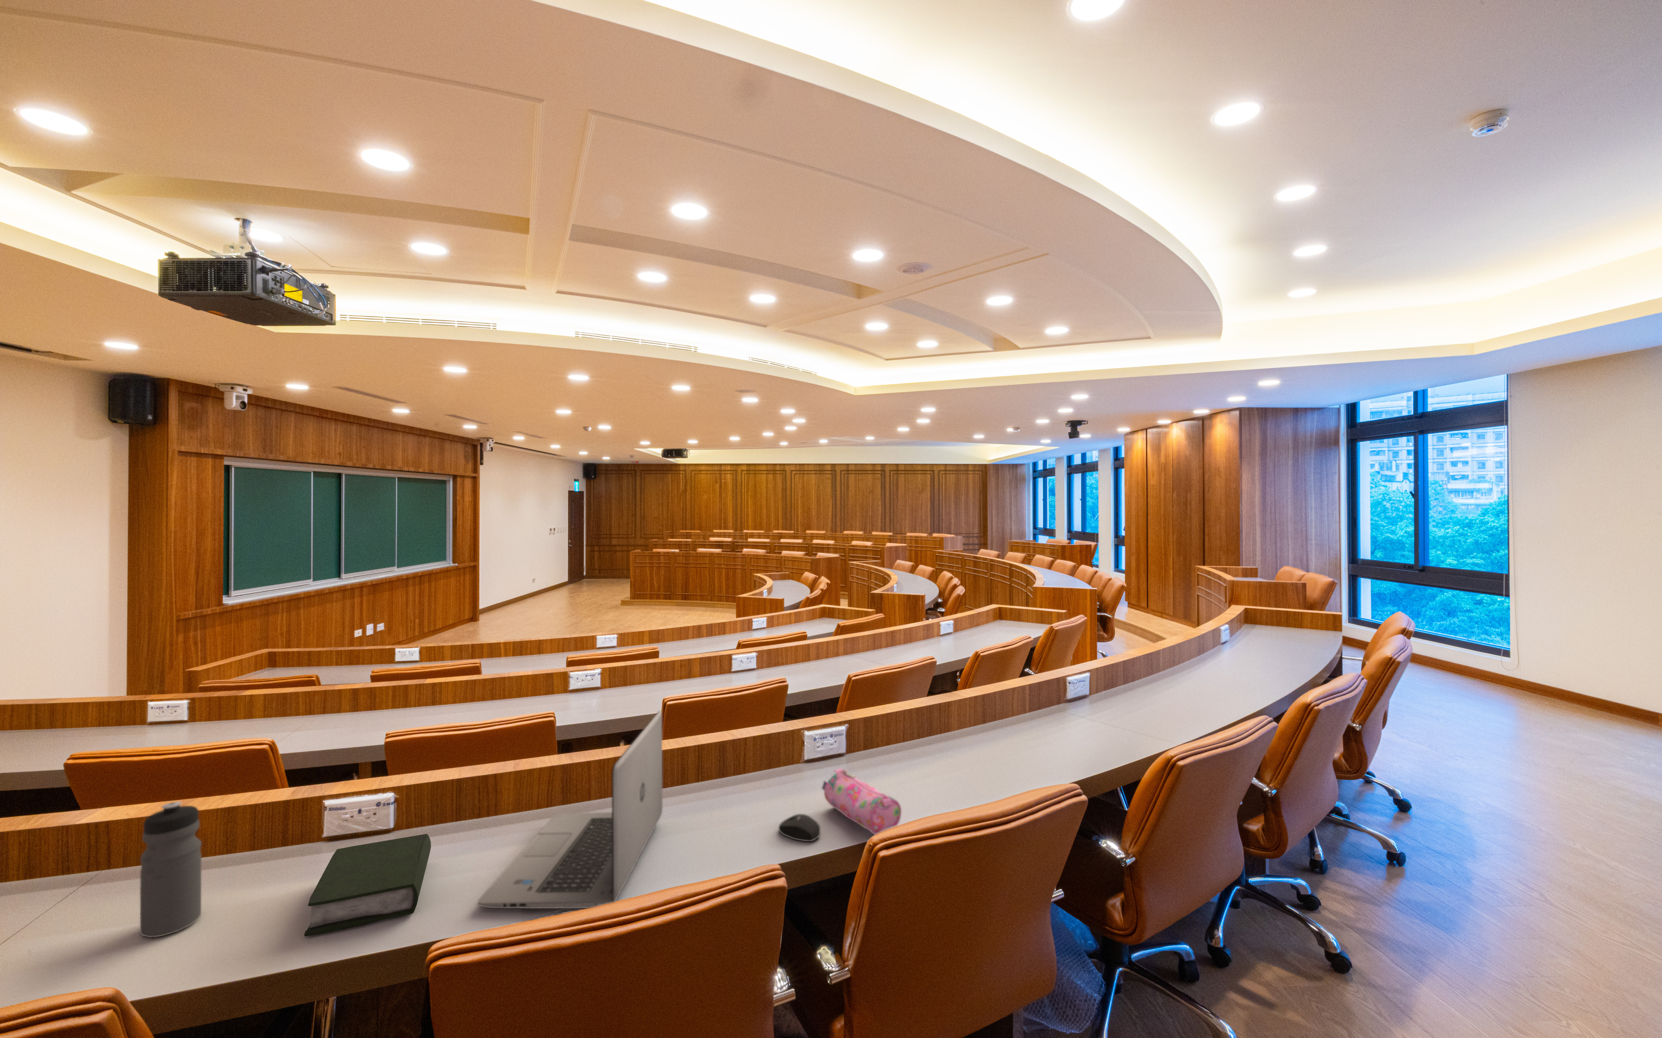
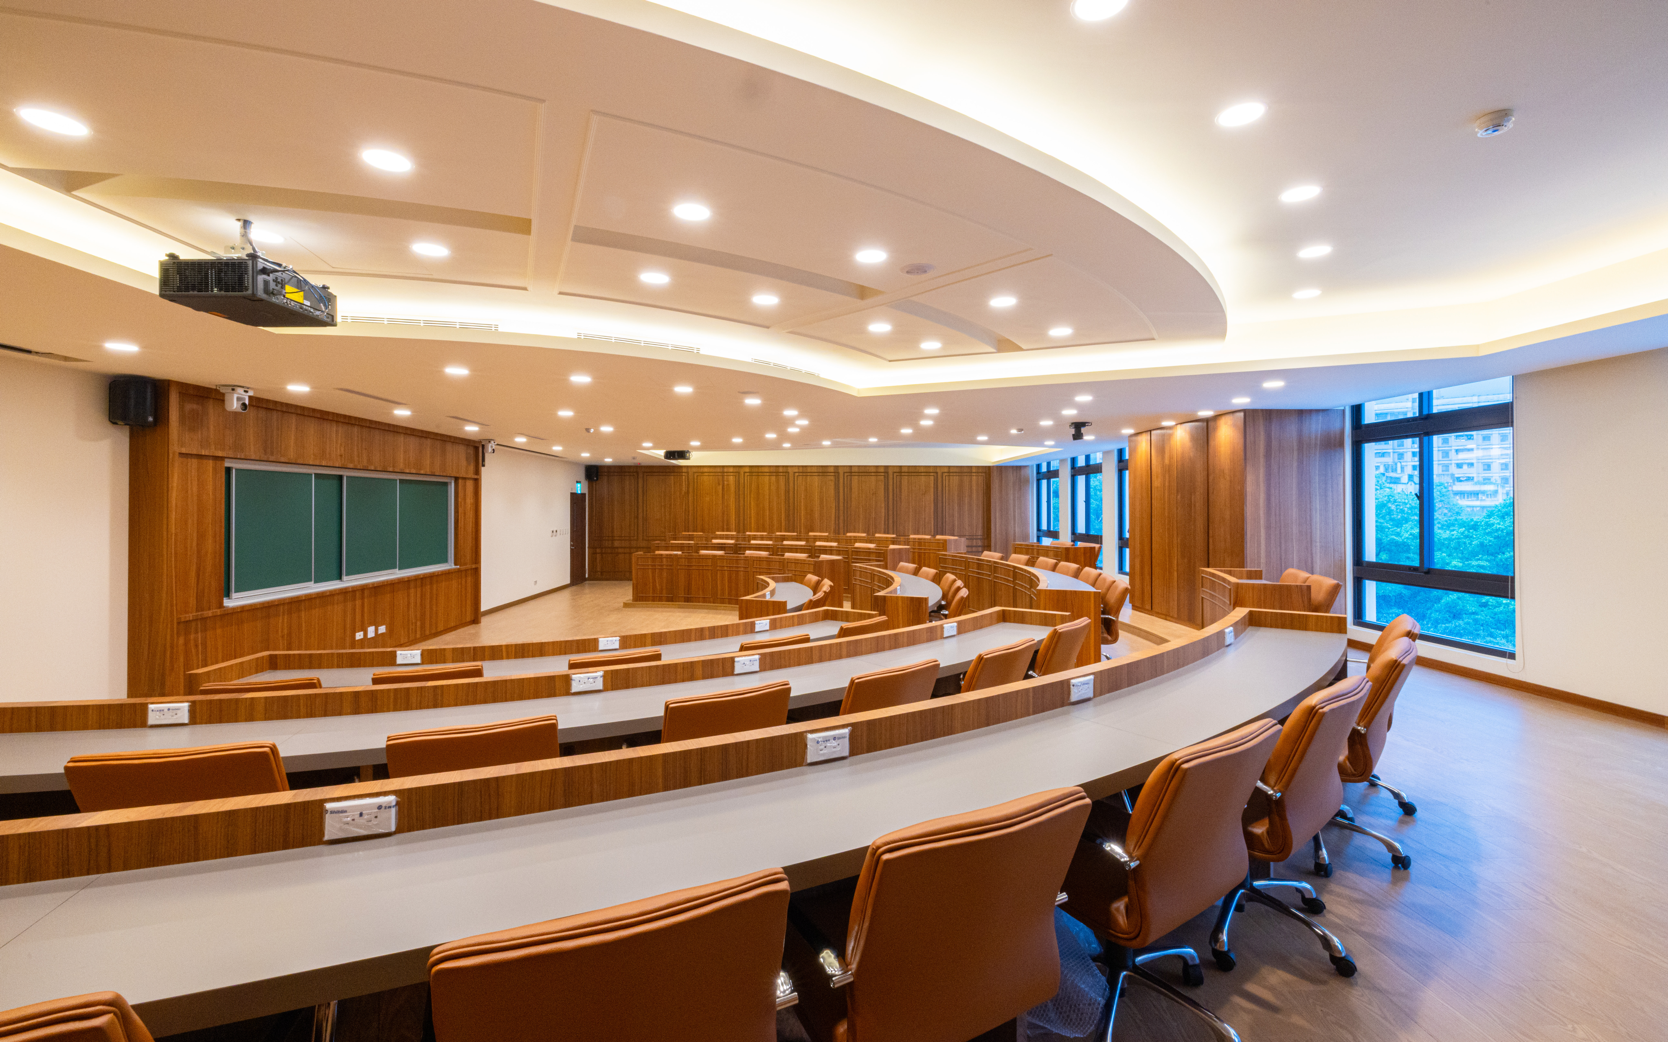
- laptop [476,710,663,909]
- book [304,834,431,938]
- pencil case [821,769,902,835]
- mouse [778,813,821,842]
- water bottle [140,801,202,938]
